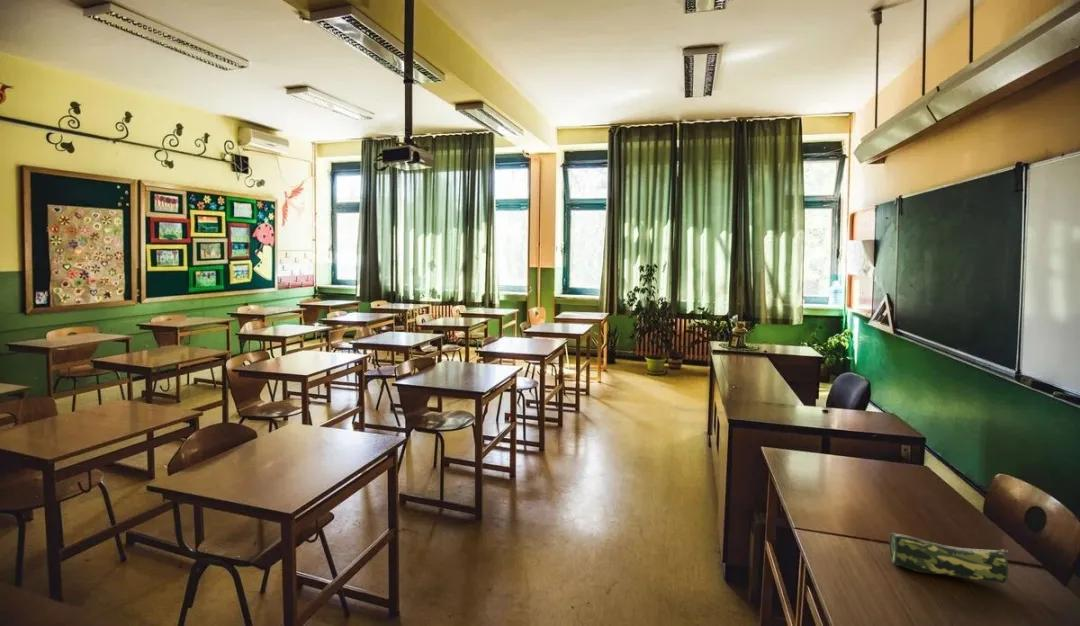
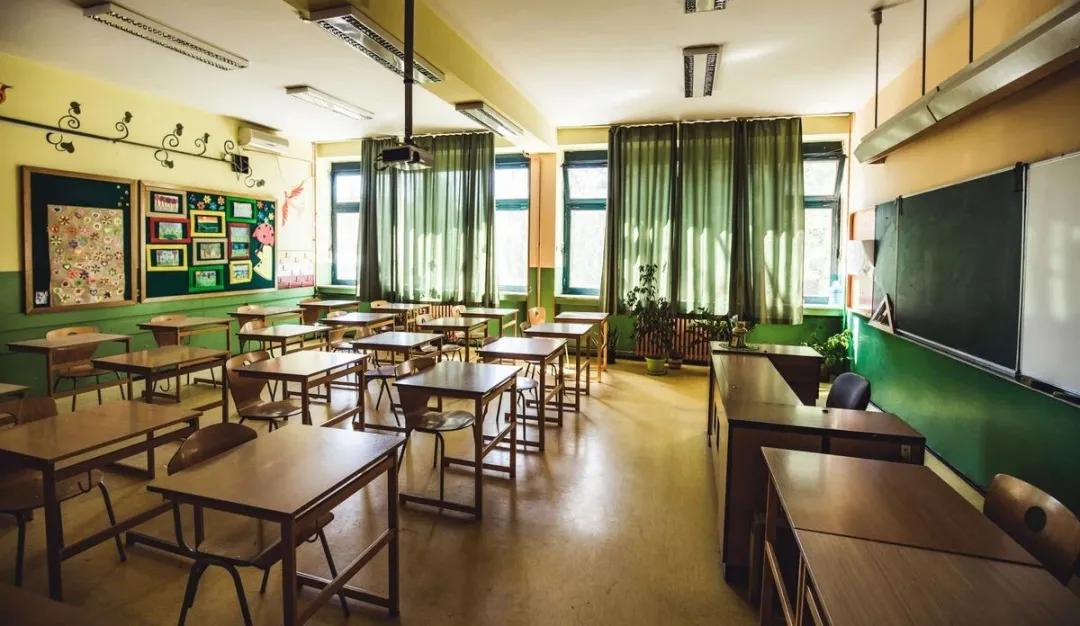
- pencil case [889,532,1009,584]
